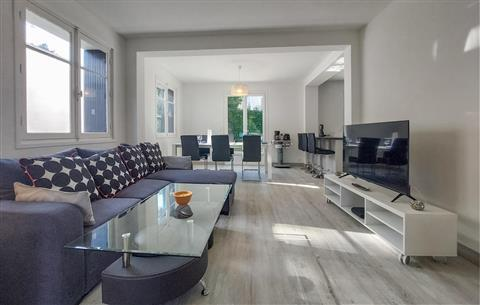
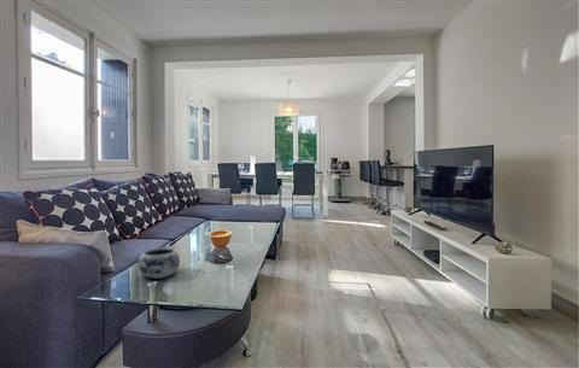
+ decorative bowl [138,247,181,280]
